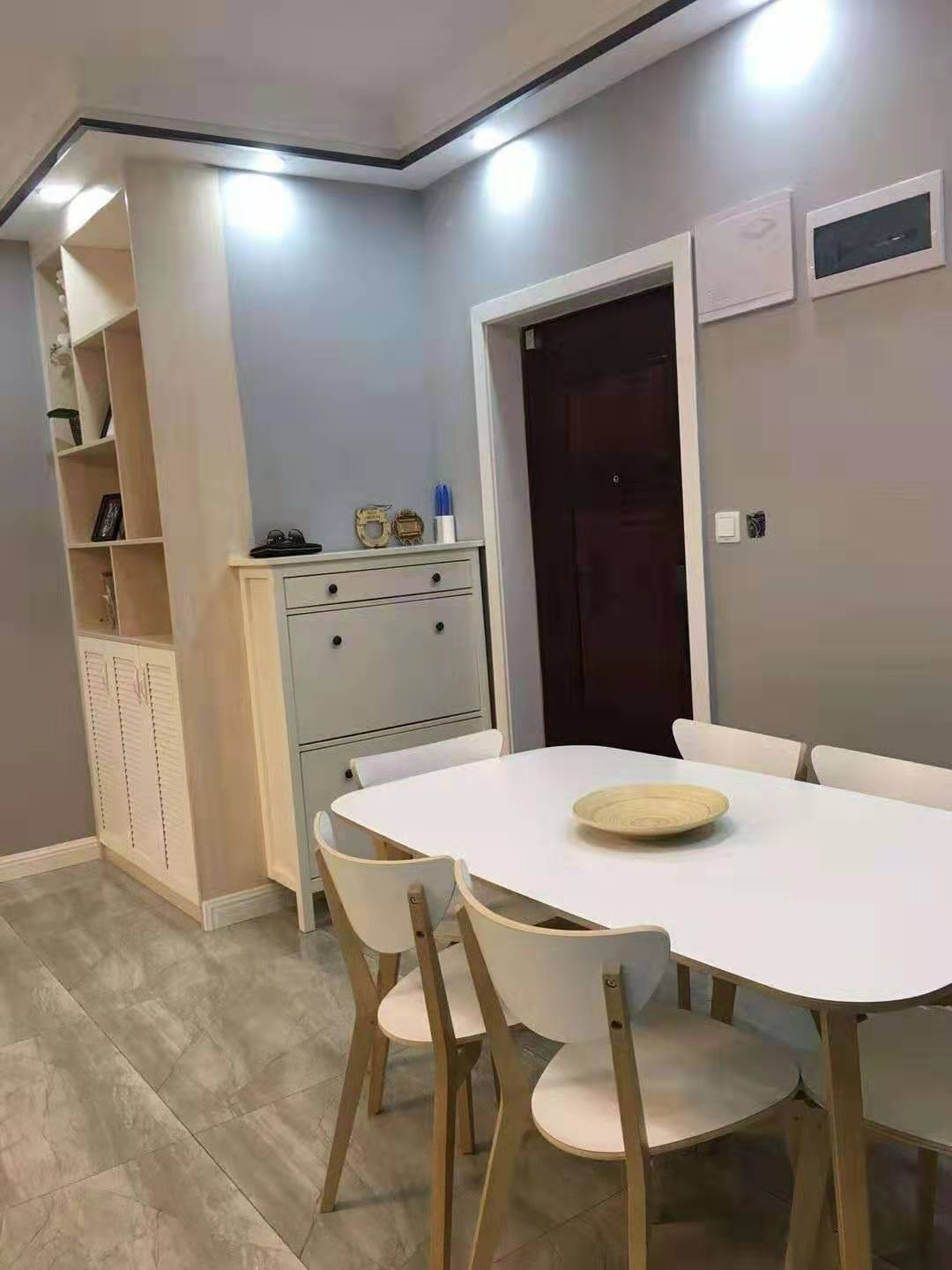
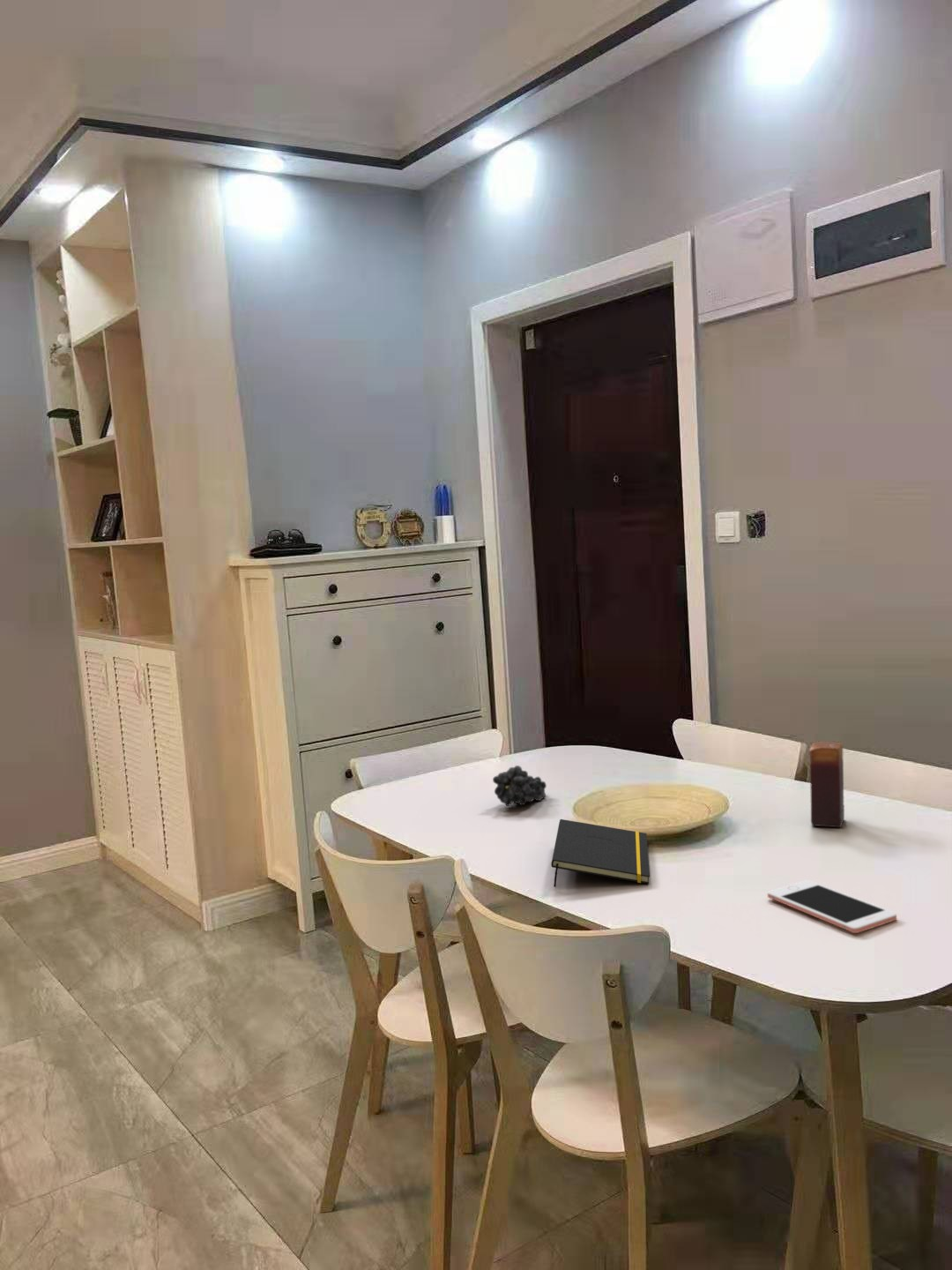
+ notepad [551,818,651,888]
+ fruit [492,765,547,807]
+ candle [808,741,845,828]
+ cell phone [767,879,897,934]
